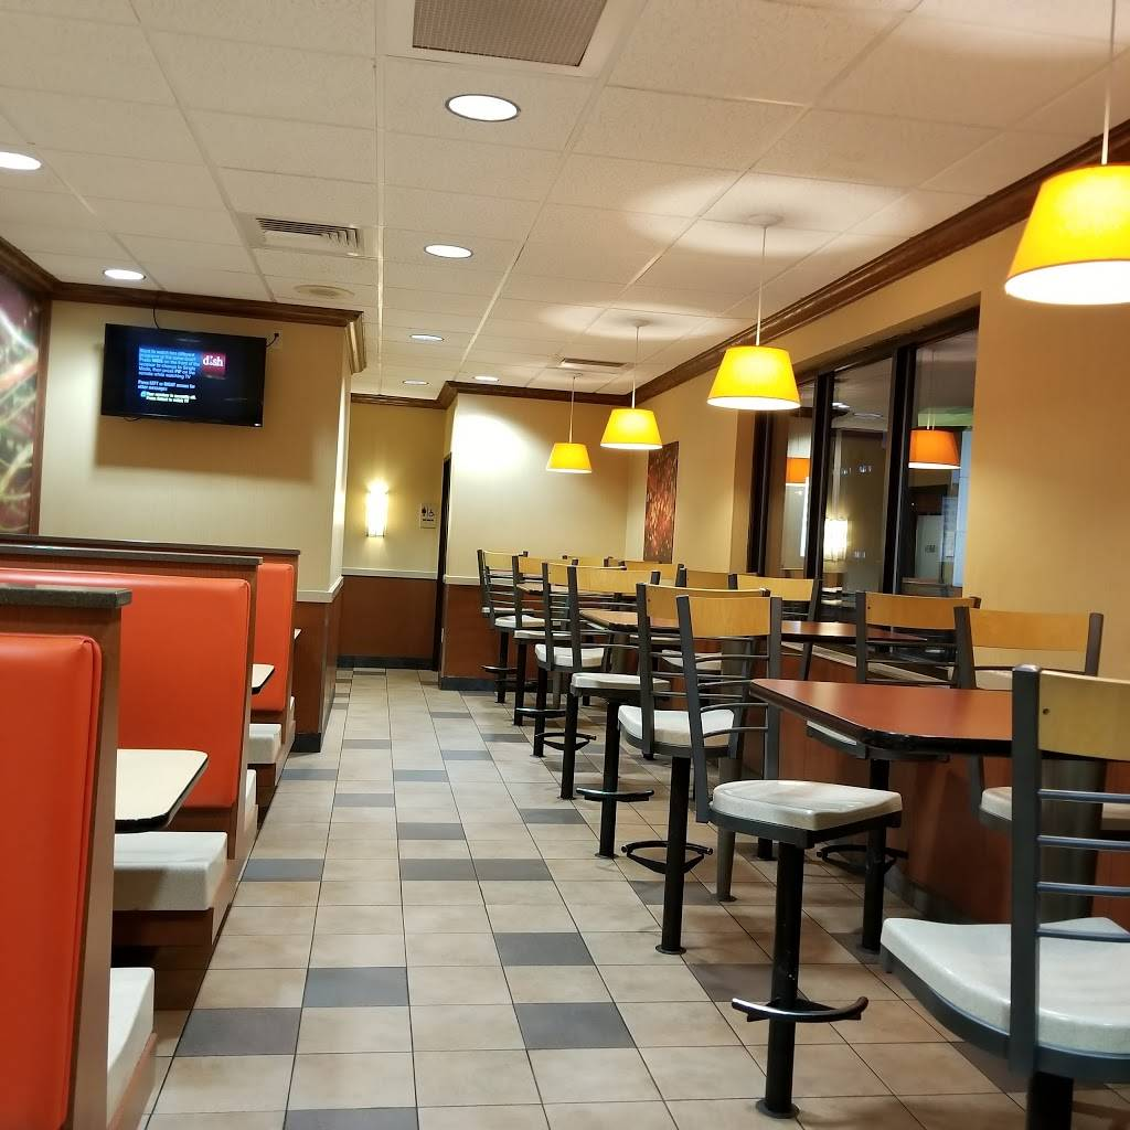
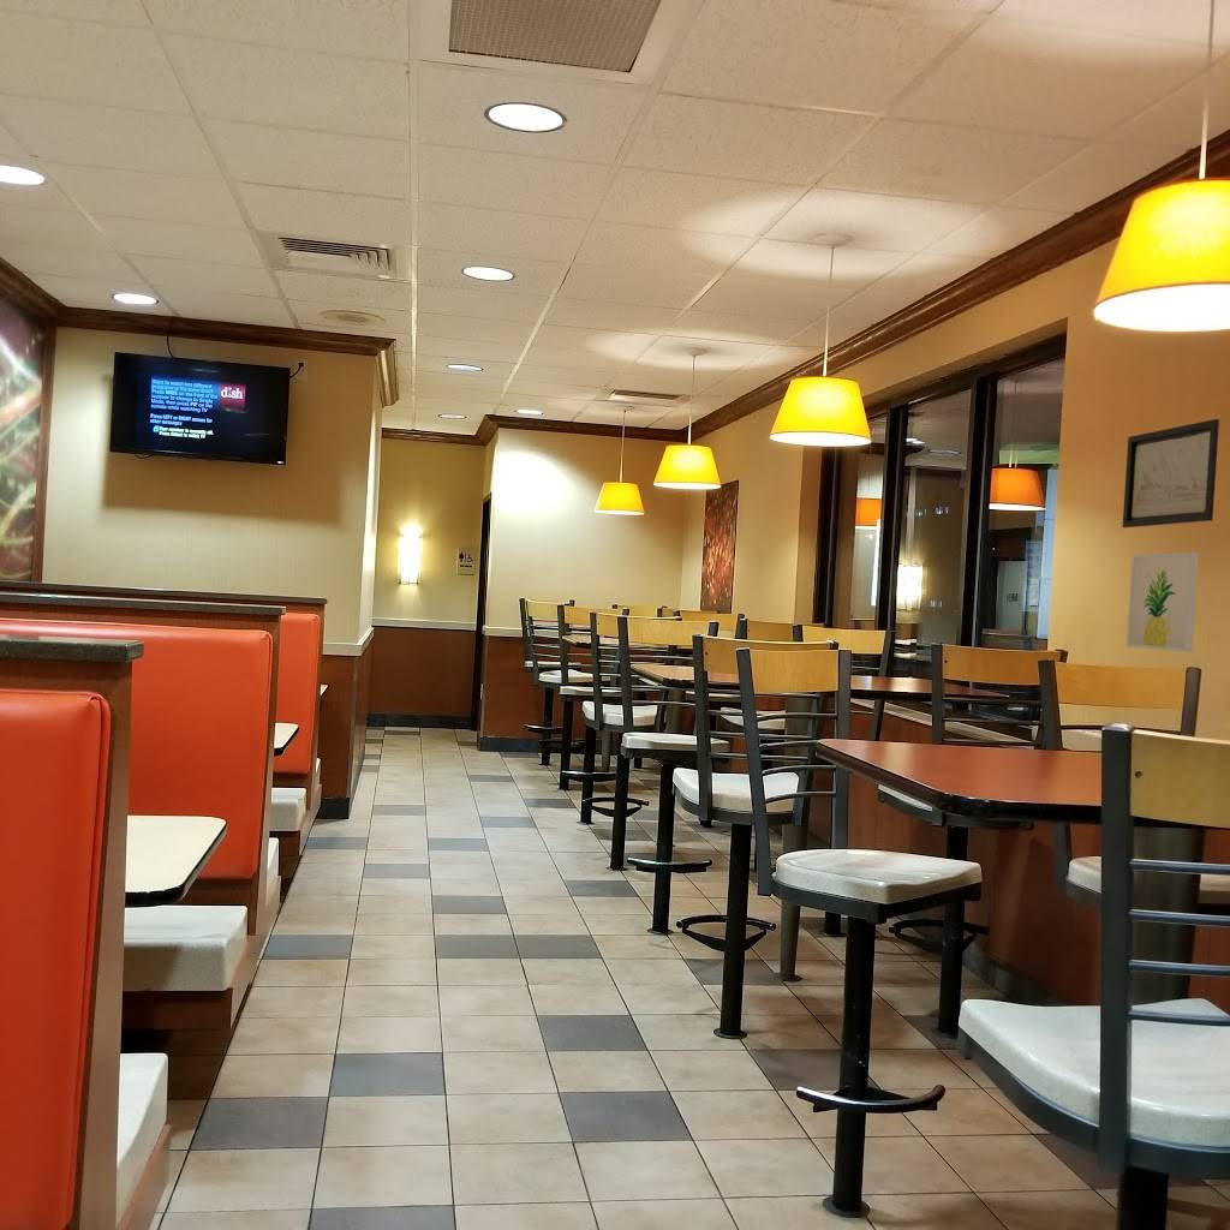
+ wall art [1125,551,1200,653]
+ wall art [1122,418,1220,529]
